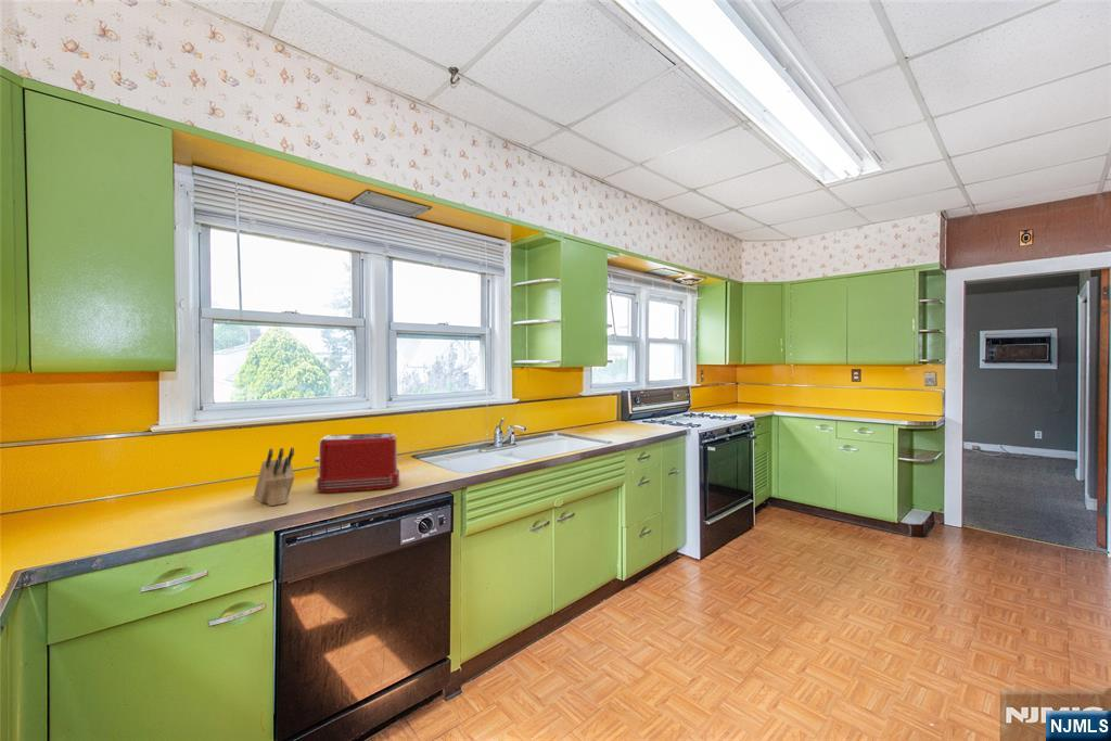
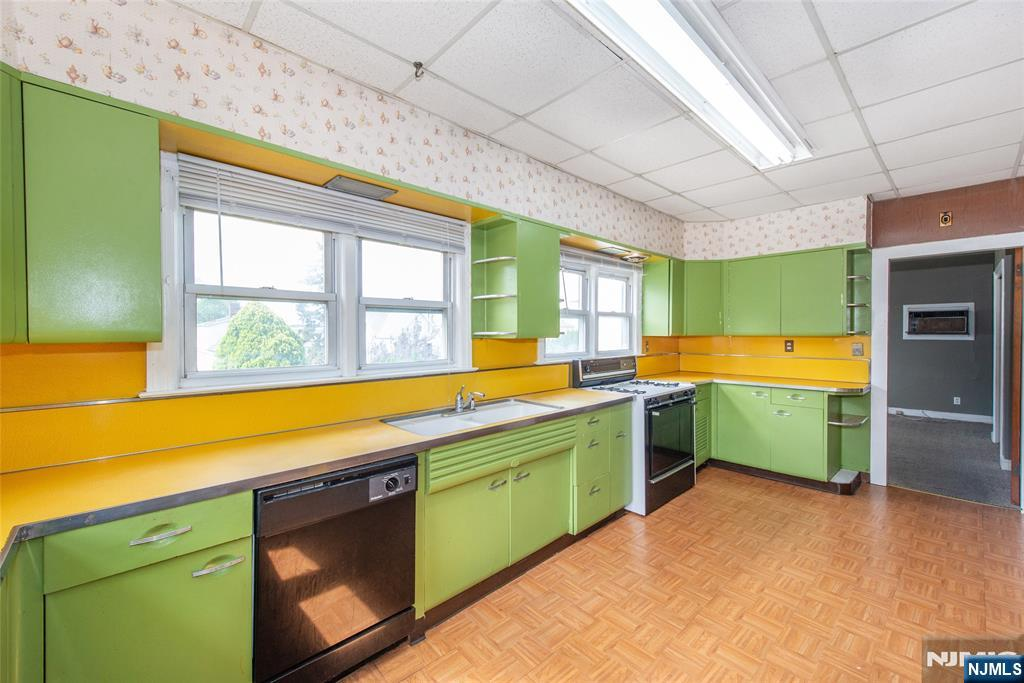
- toaster [314,432,400,494]
- knife block [253,447,295,507]
